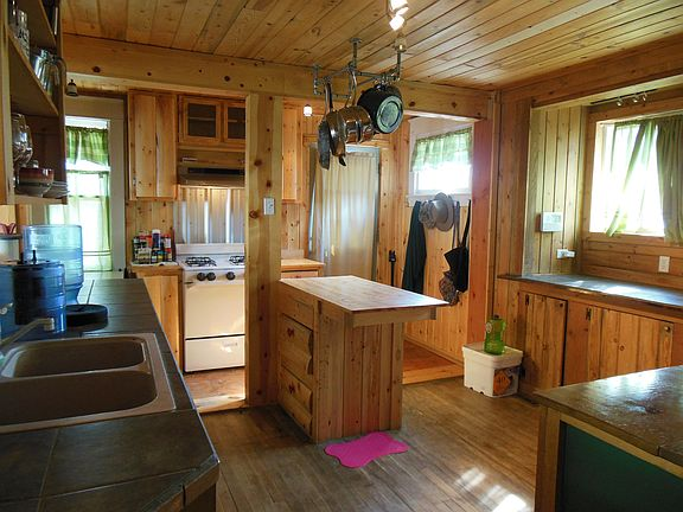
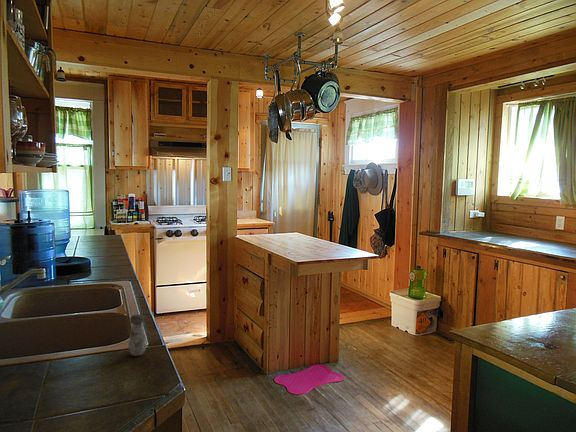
+ salt shaker [127,313,148,357]
